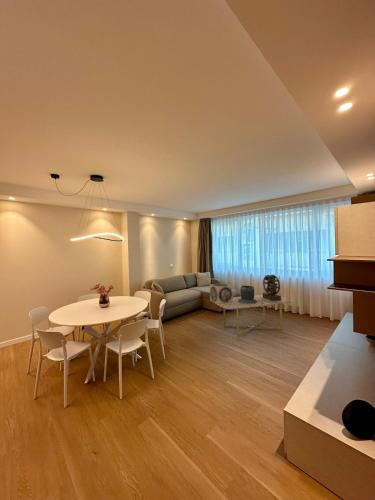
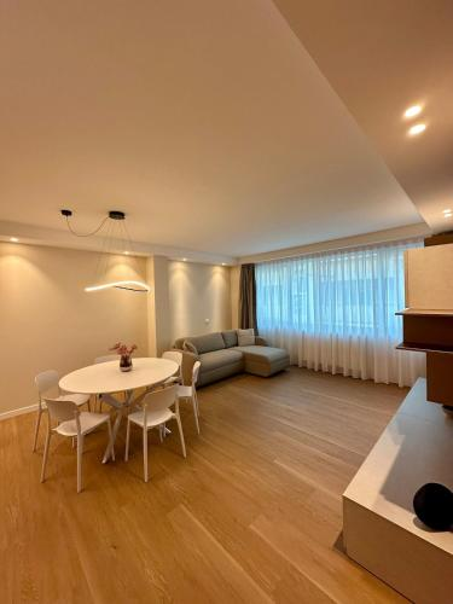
- shelf unit [262,274,282,301]
- coffee table [214,294,294,338]
- decorative cube [209,282,234,305]
- decorative urn [238,285,258,304]
